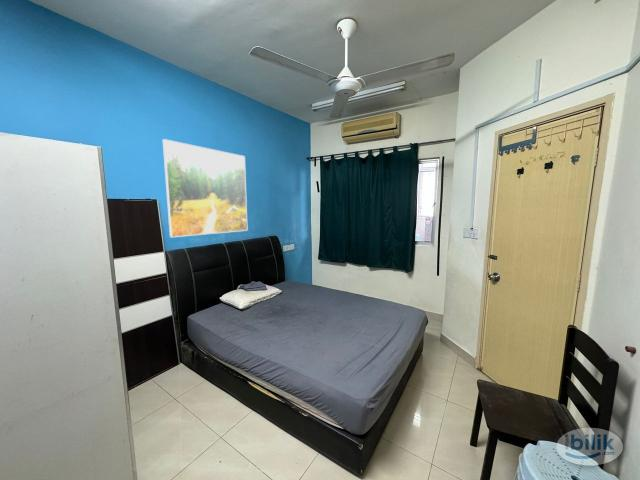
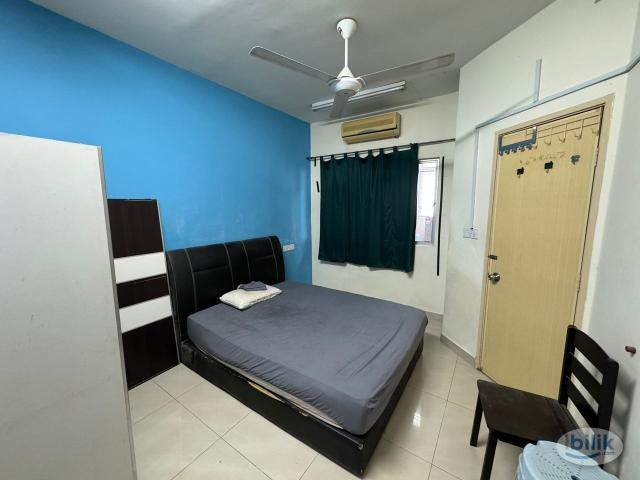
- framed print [162,138,249,238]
